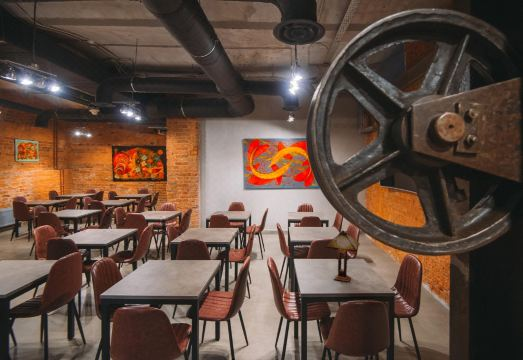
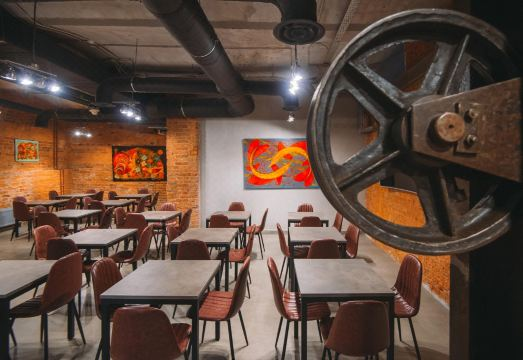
- table lamp [324,229,361,283]
